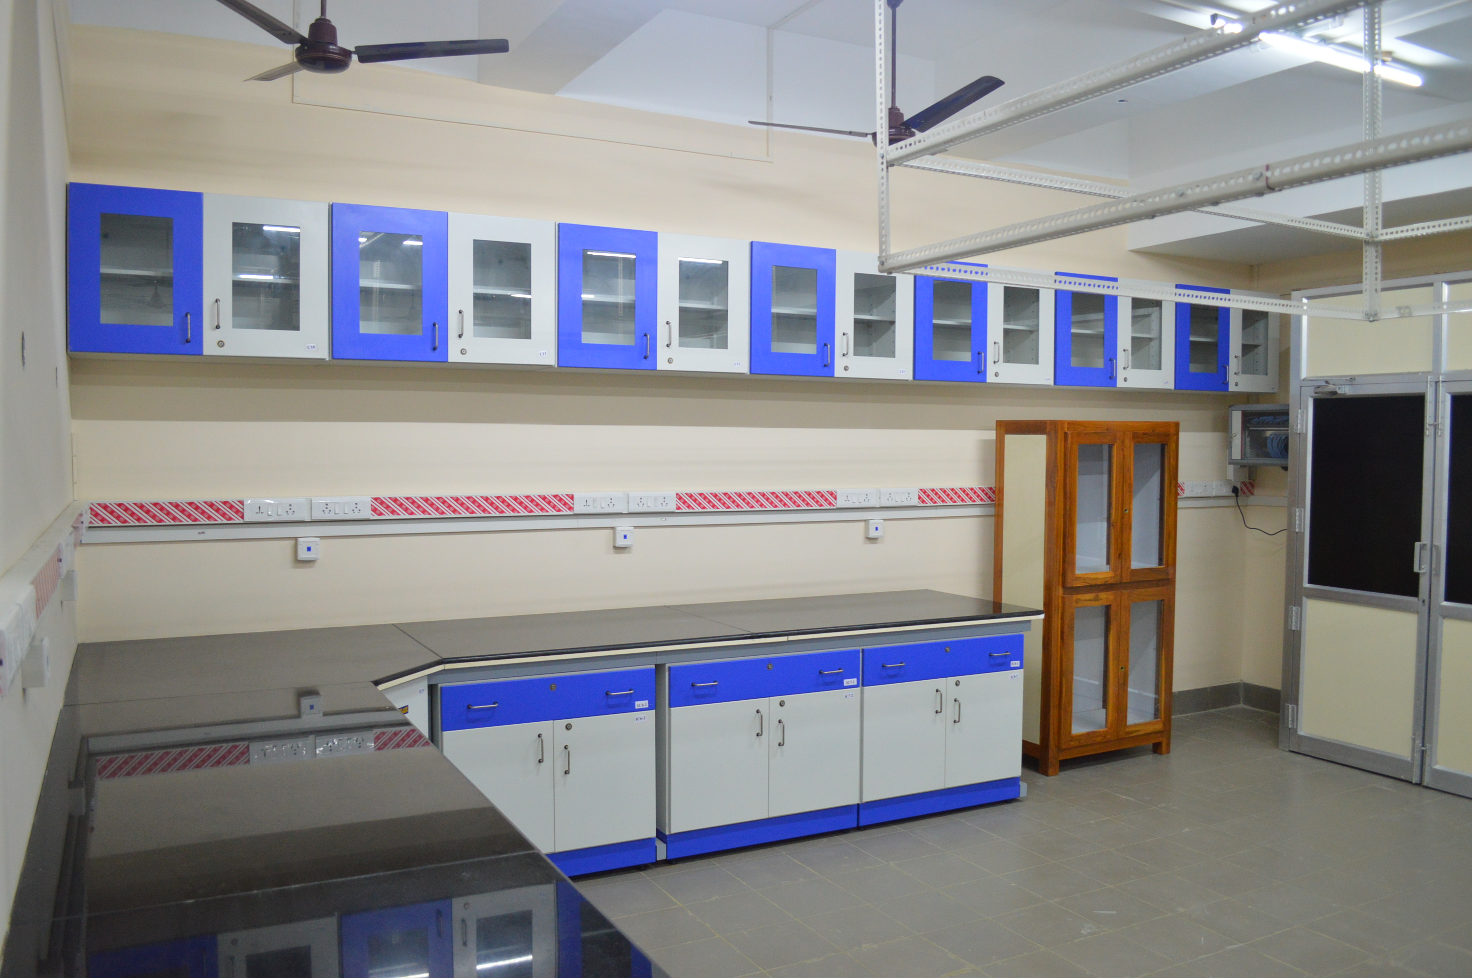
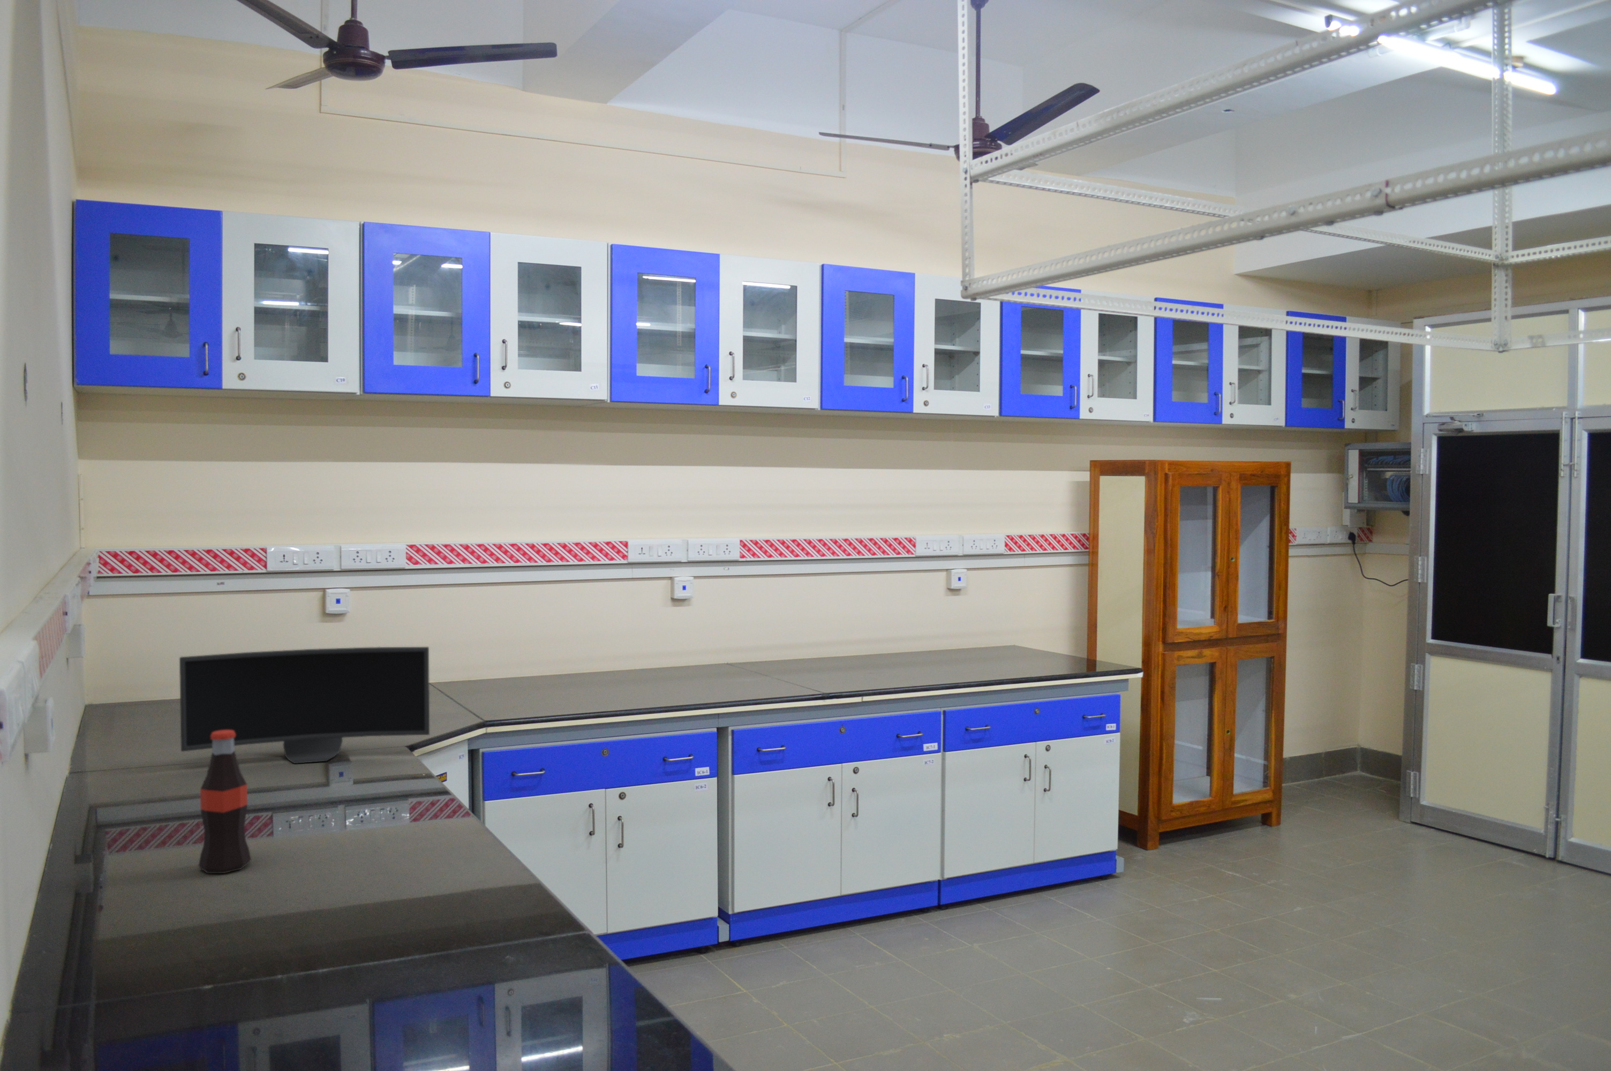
+ monitor [179,647,430,764]
+ bottle [197,730,252,874]
